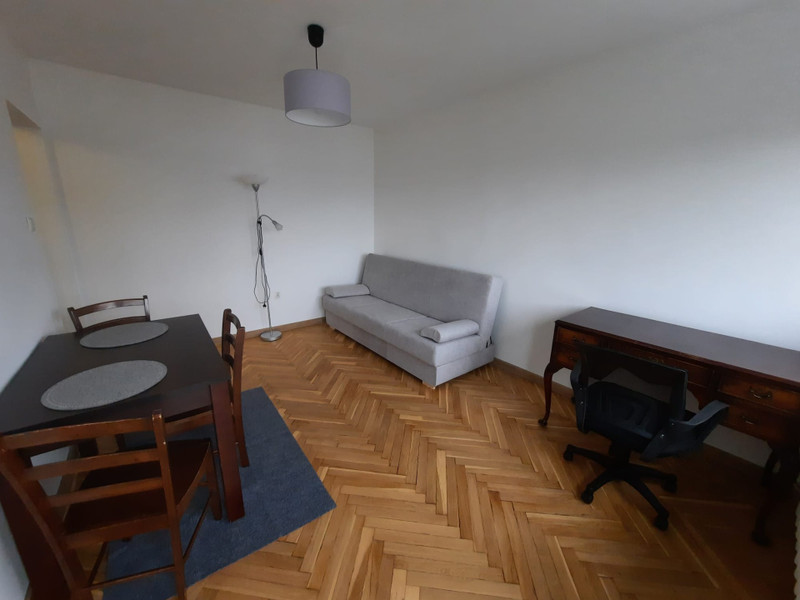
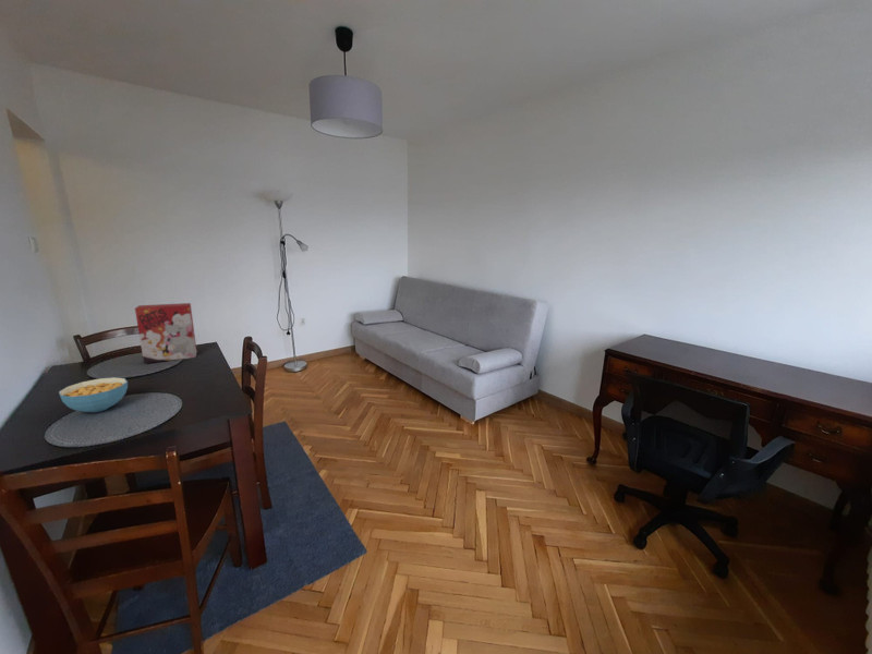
+ cereal bowl [58,376,129,413]
+ cereal box [134,302,198,364]
